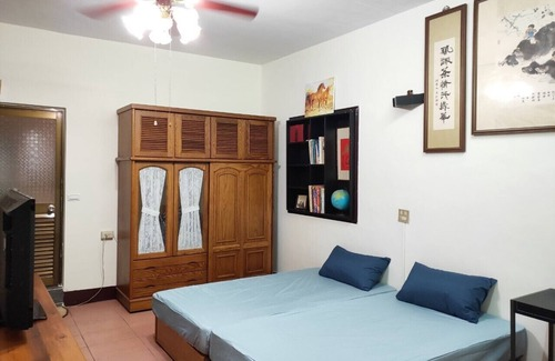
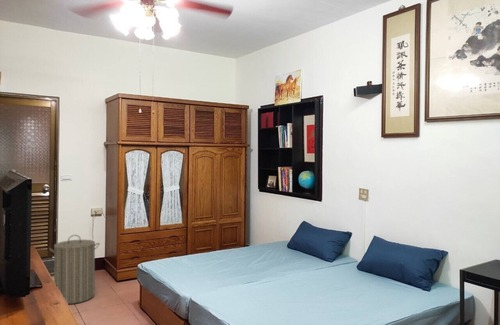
+ laundry hamper [48,234,100,305]
